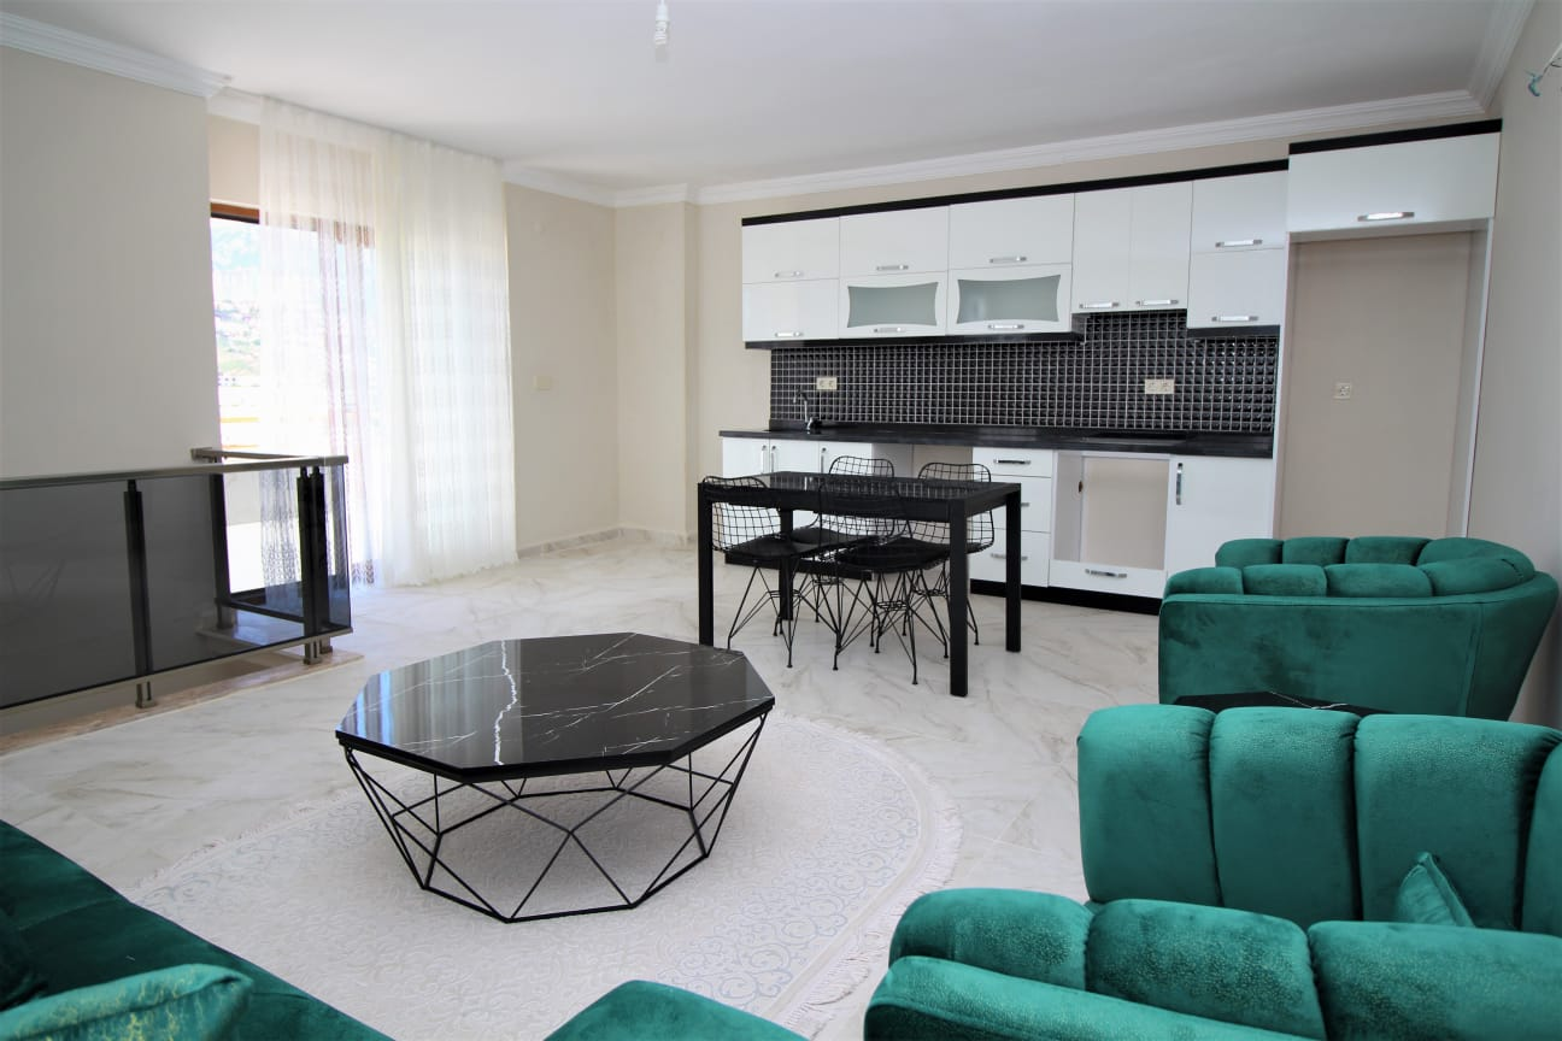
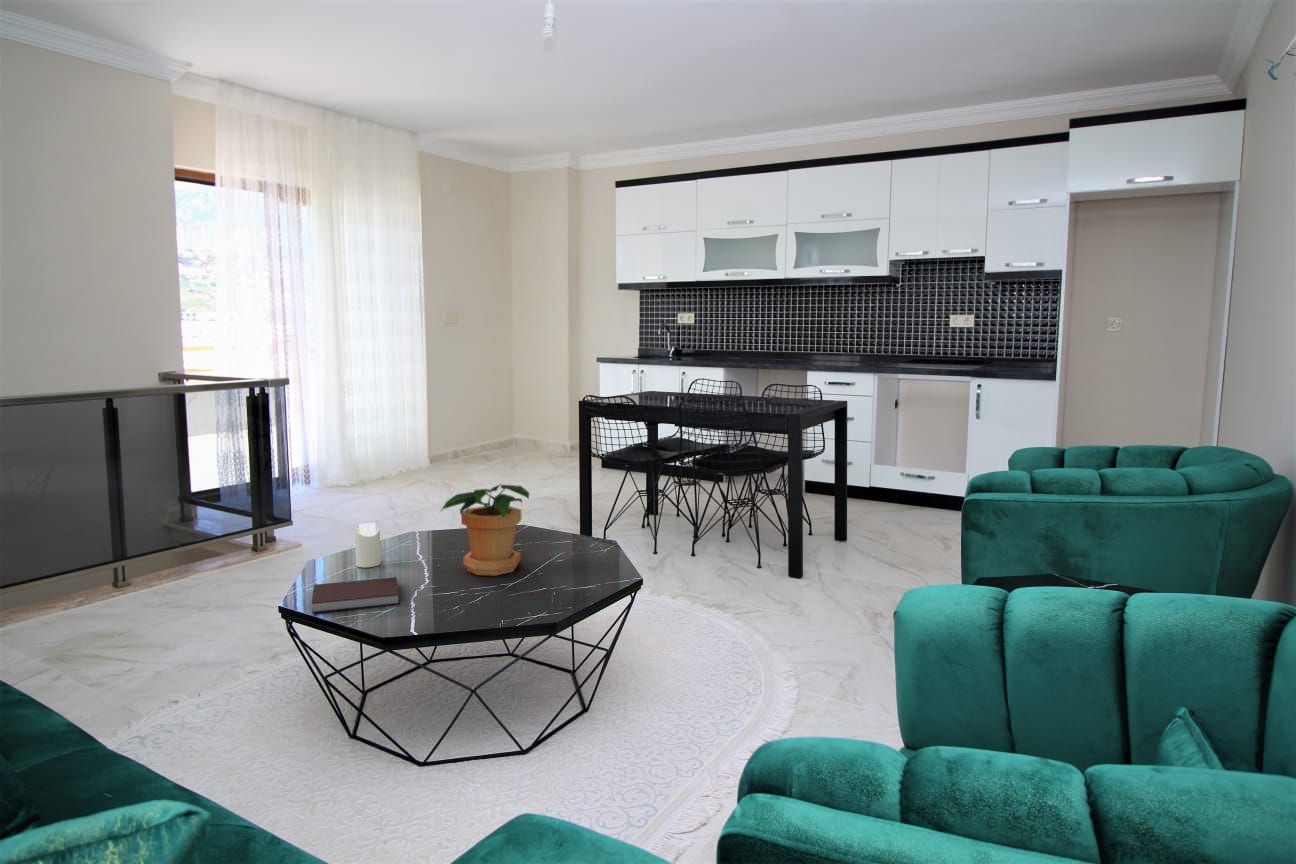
+ candle [354,522,382,568]
+ potted plant [438,484,531,576]
+ notebook [311,576,401,614]
